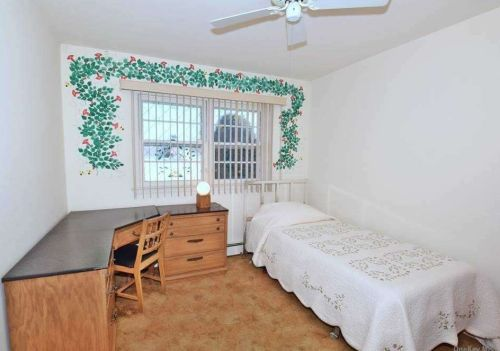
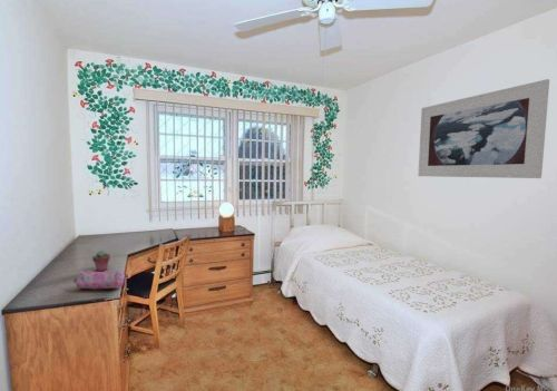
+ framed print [418,78,550,179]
+ pencil case [72,270,126,290]
+ potted succulent [91,250,111,272]
